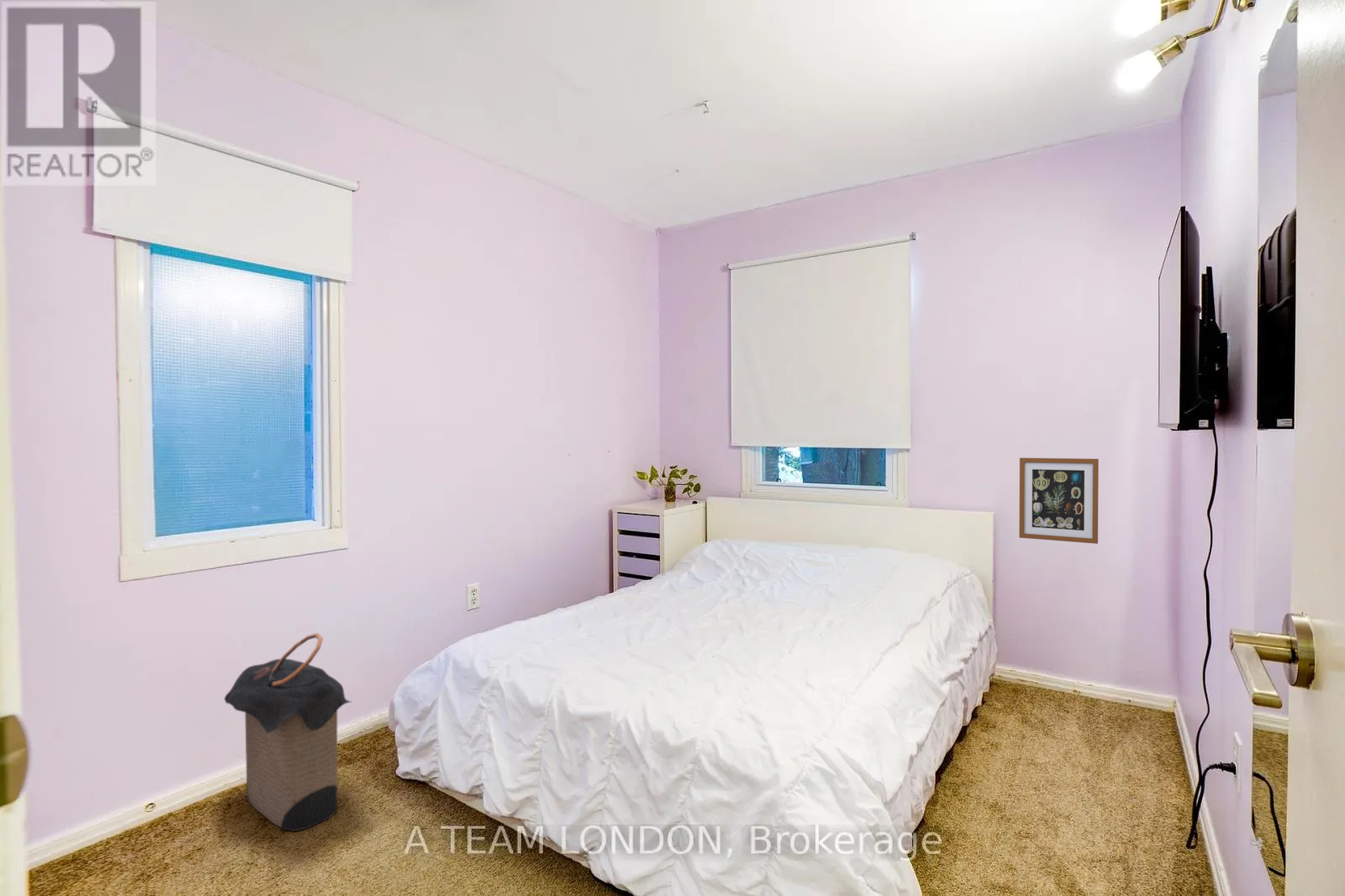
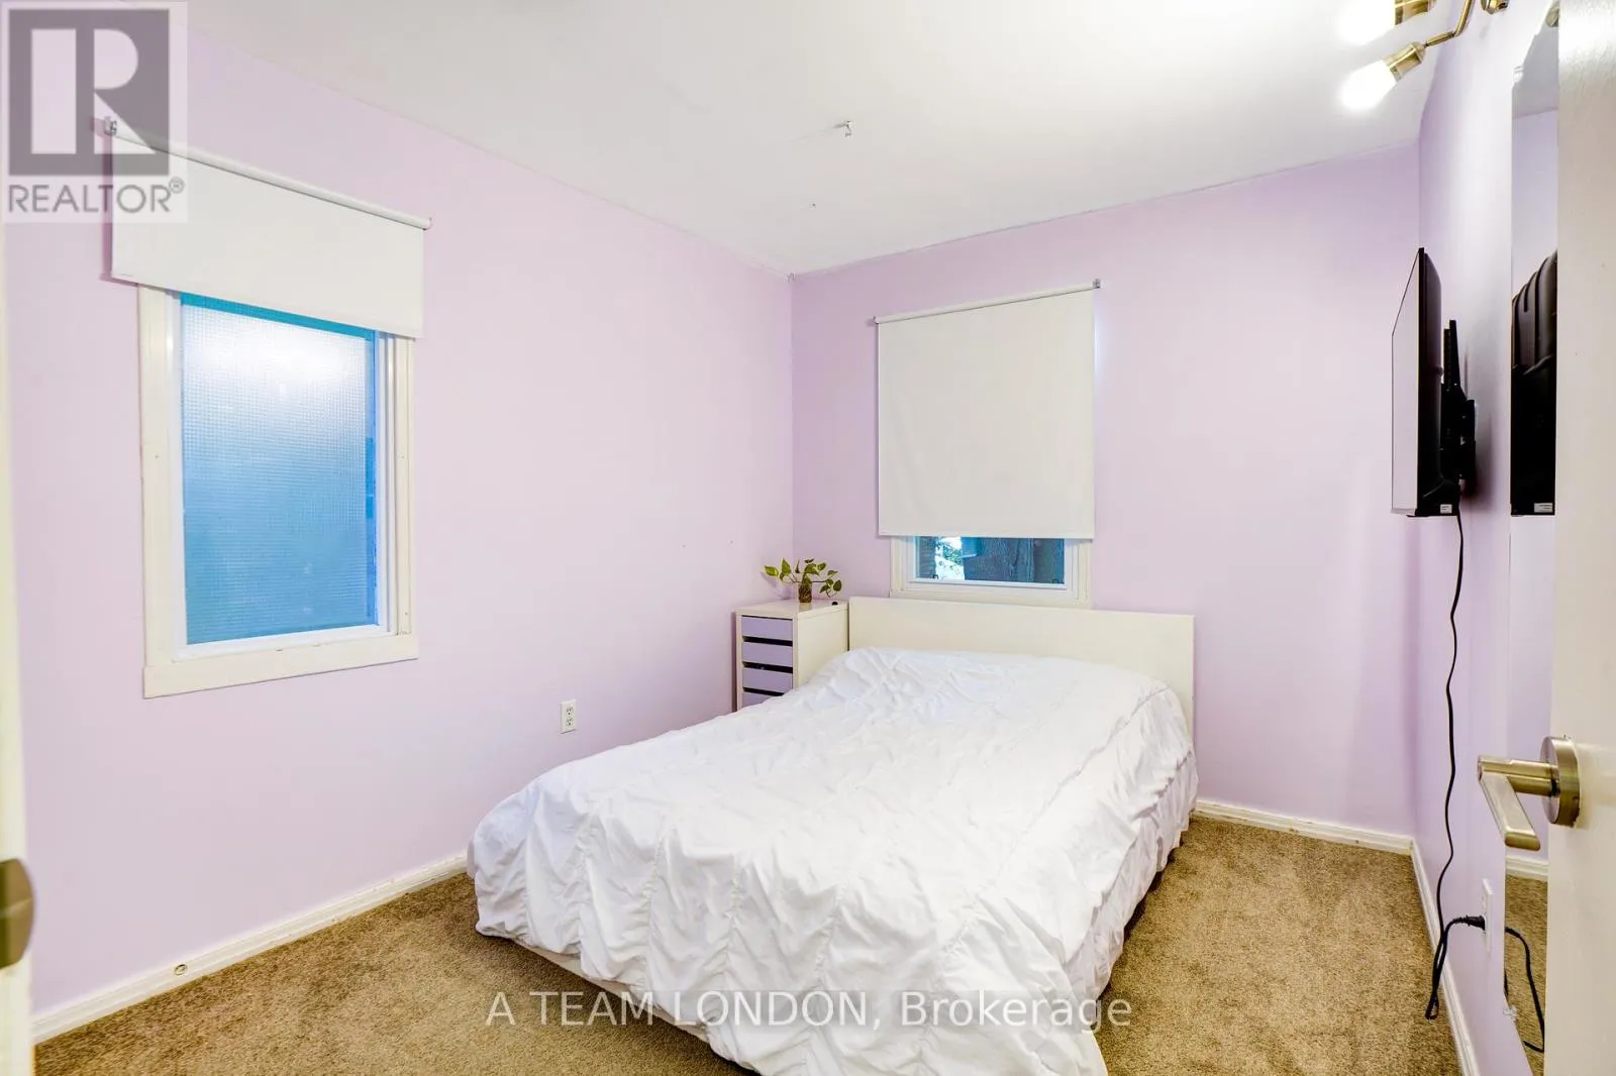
- wall art [1018,457,1100,545]
- laundry hamper [224,632,352,832]
